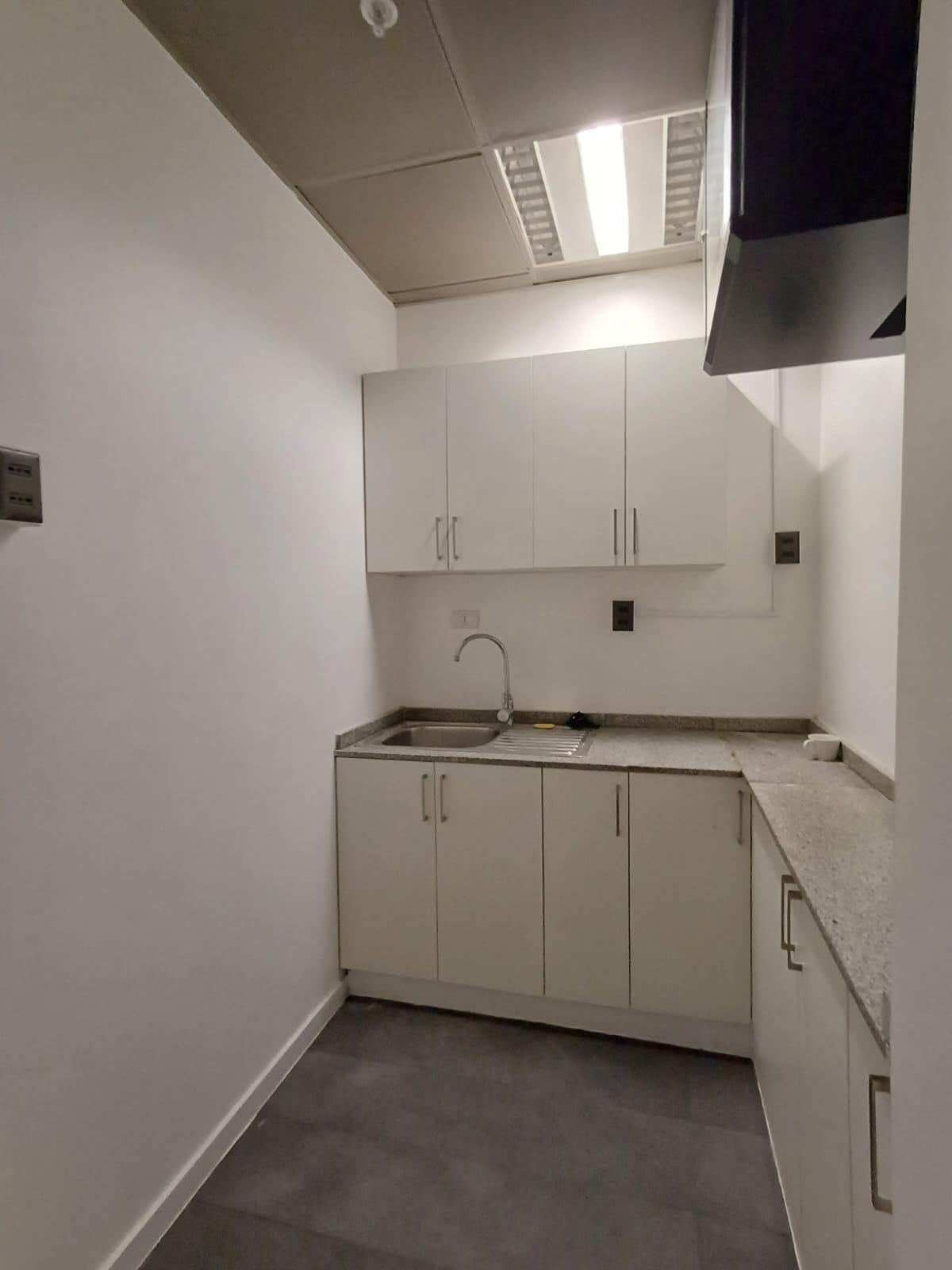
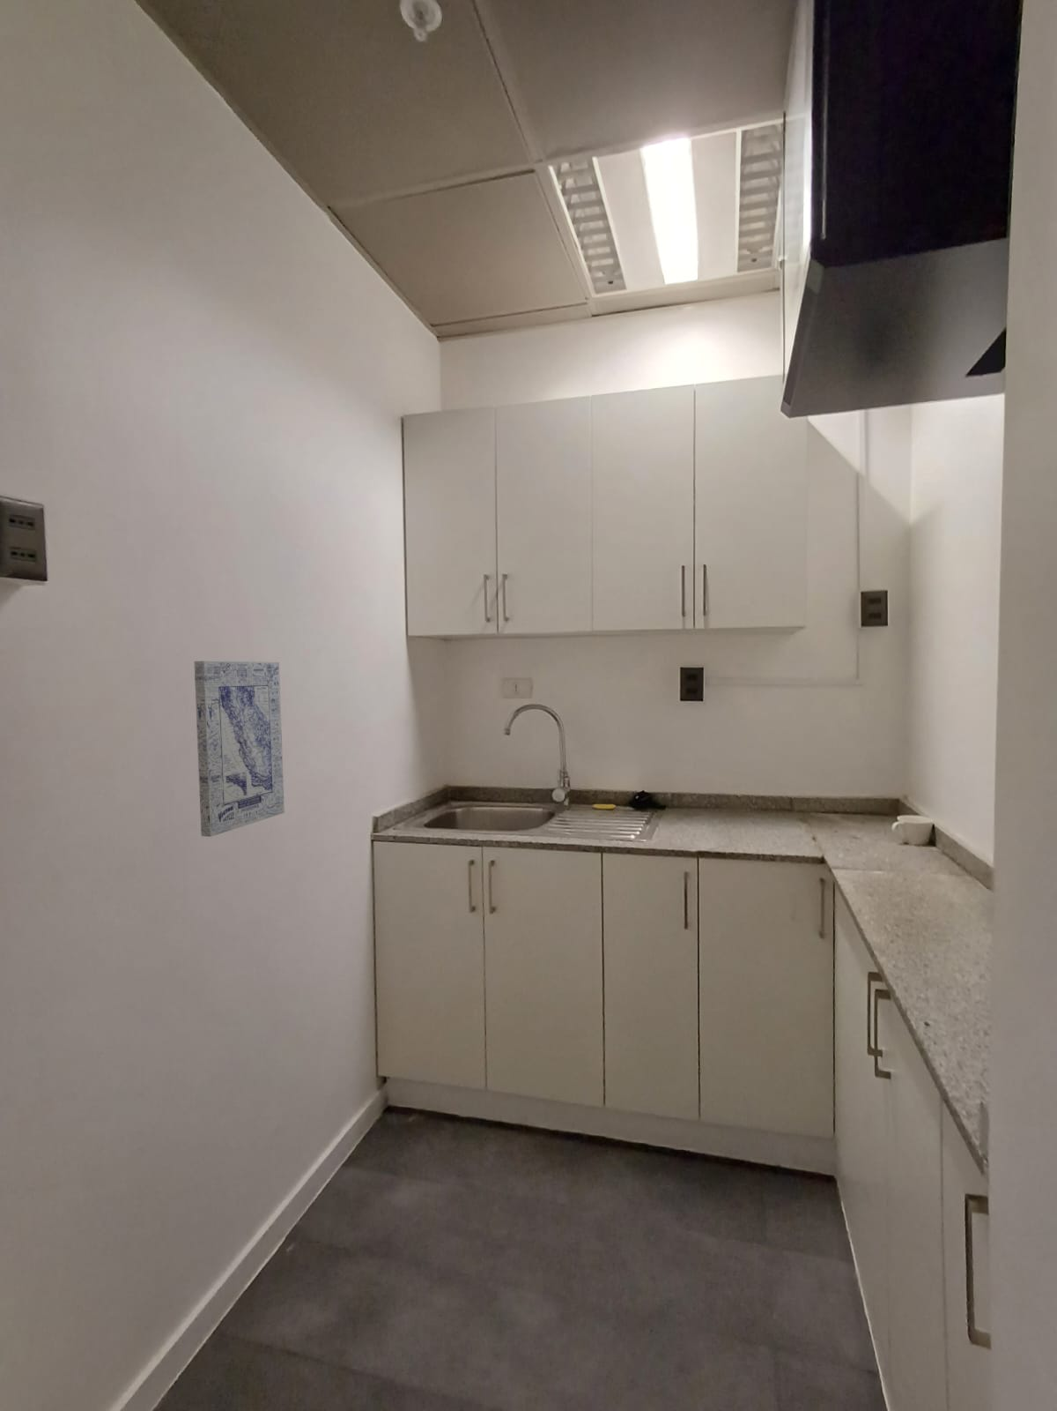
+ wall art [194,661,285,838]
